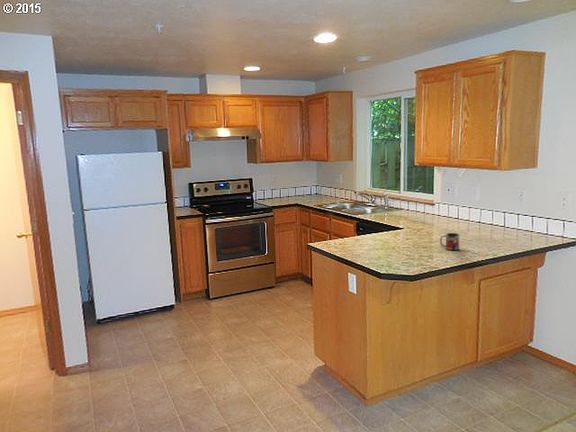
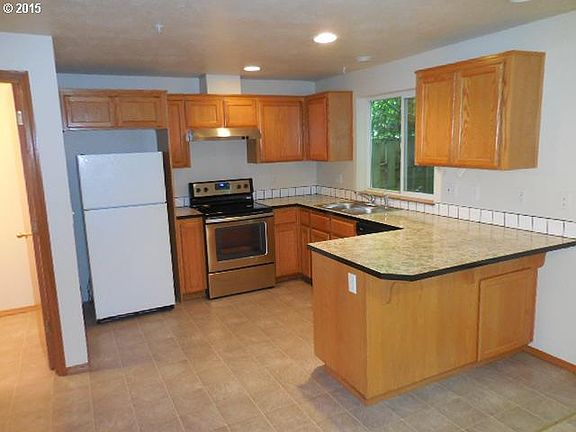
- mug [439,232,460,251]
